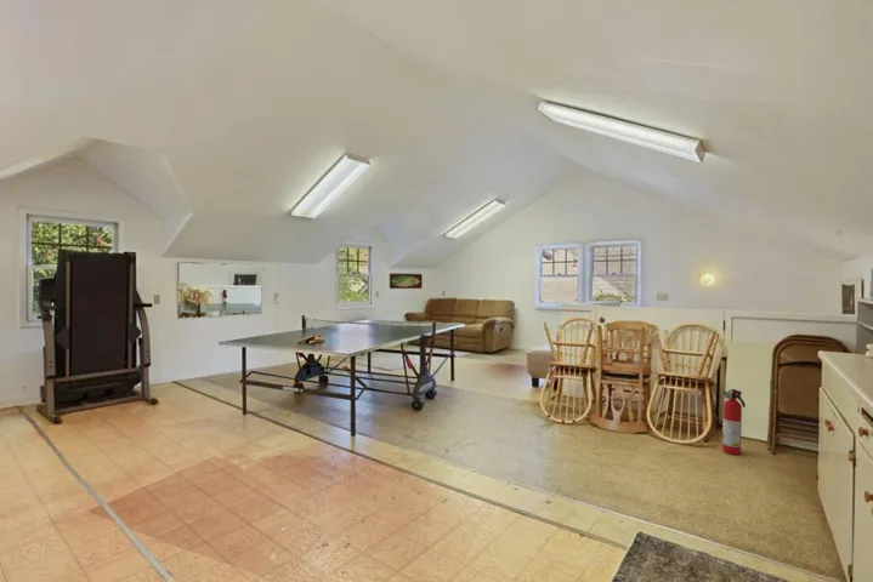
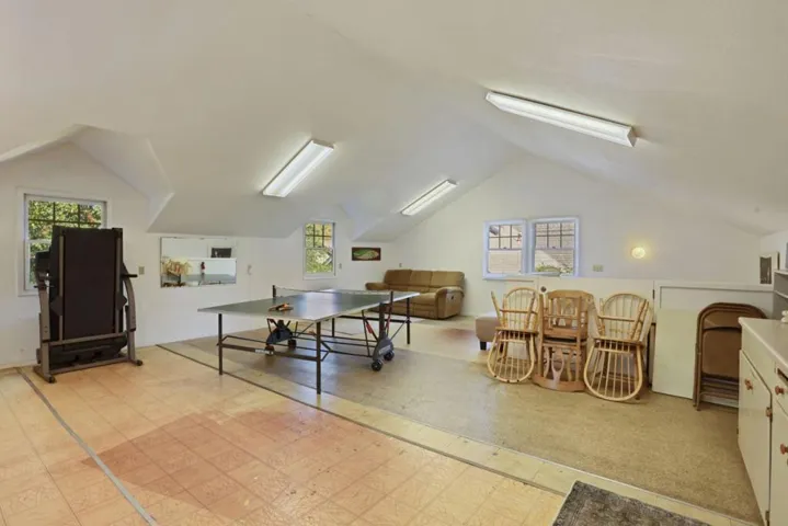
- fire extinguisher [721,388,747,456]
